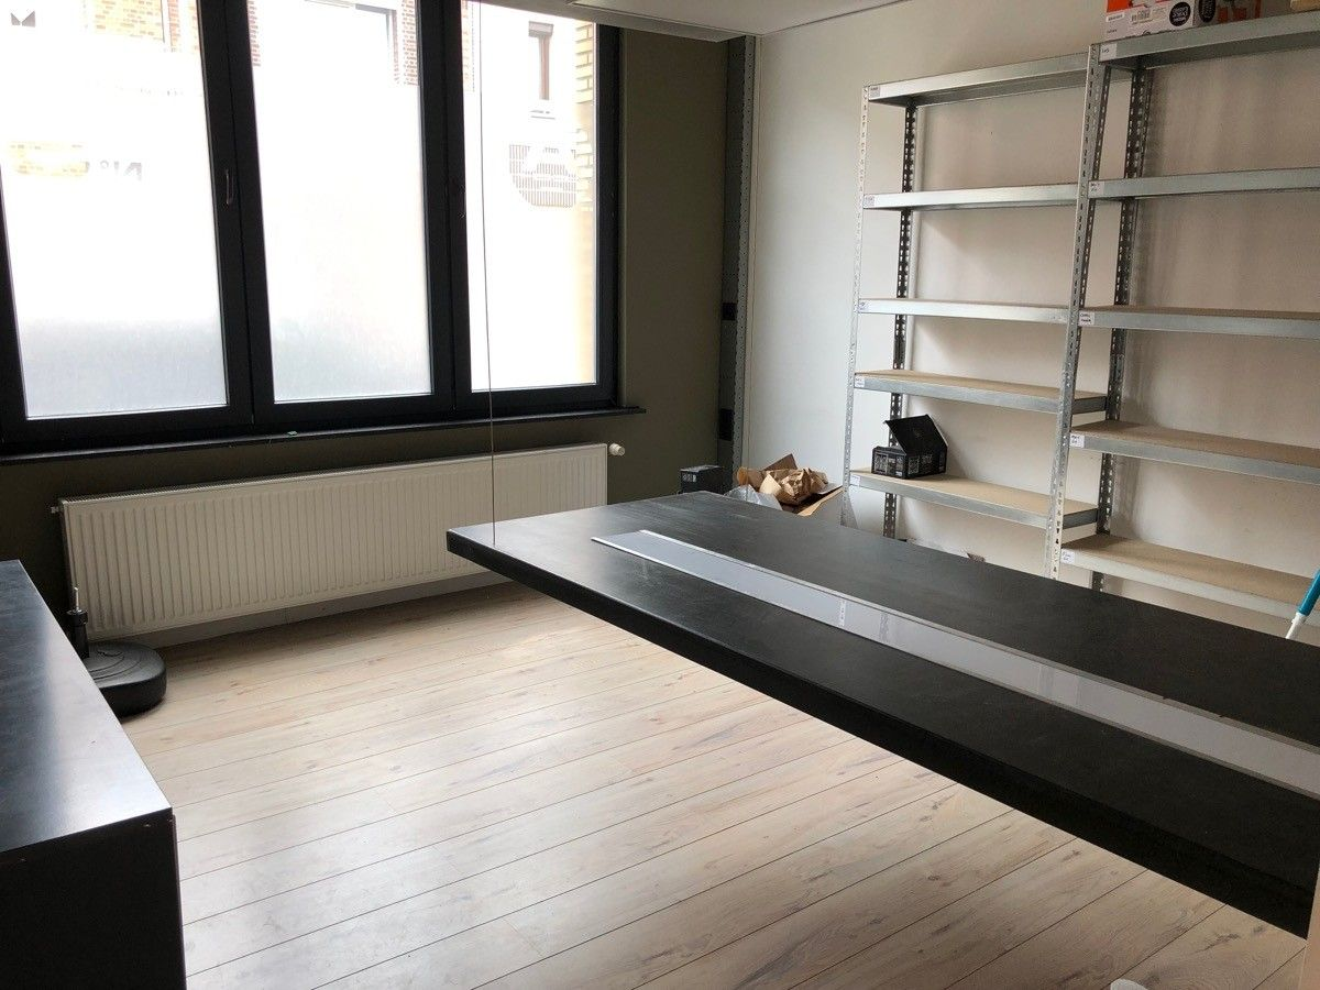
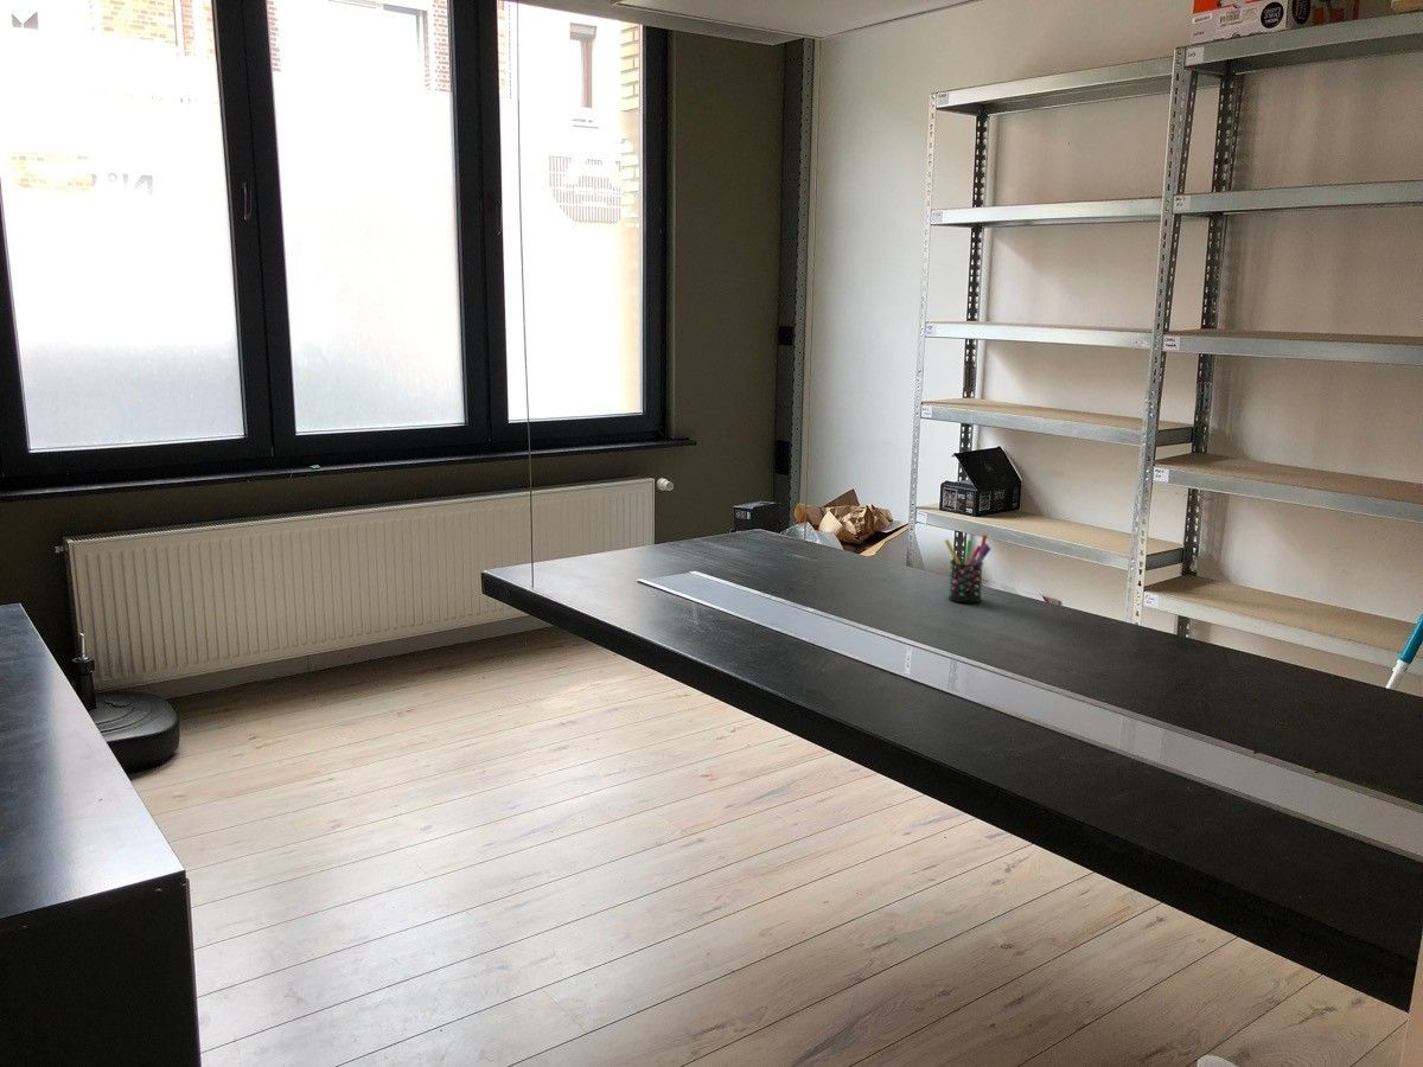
+ pen holder [944,534,991,603]
